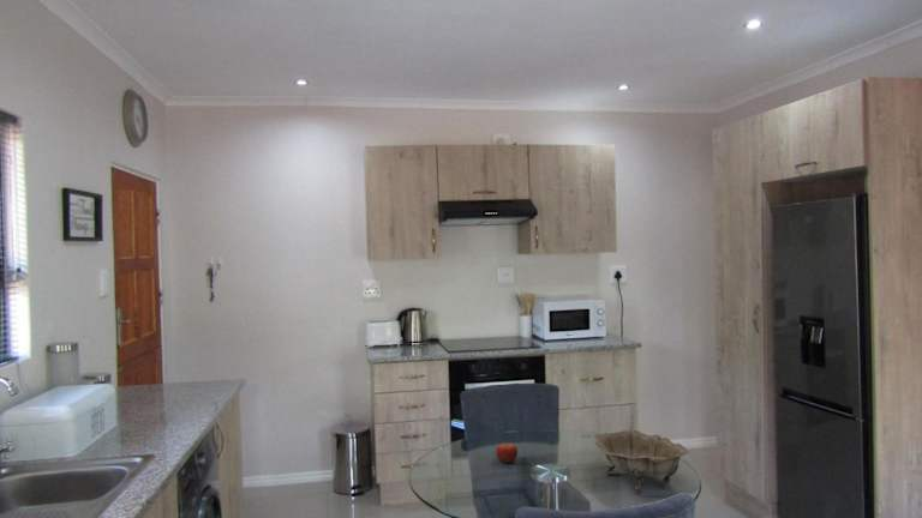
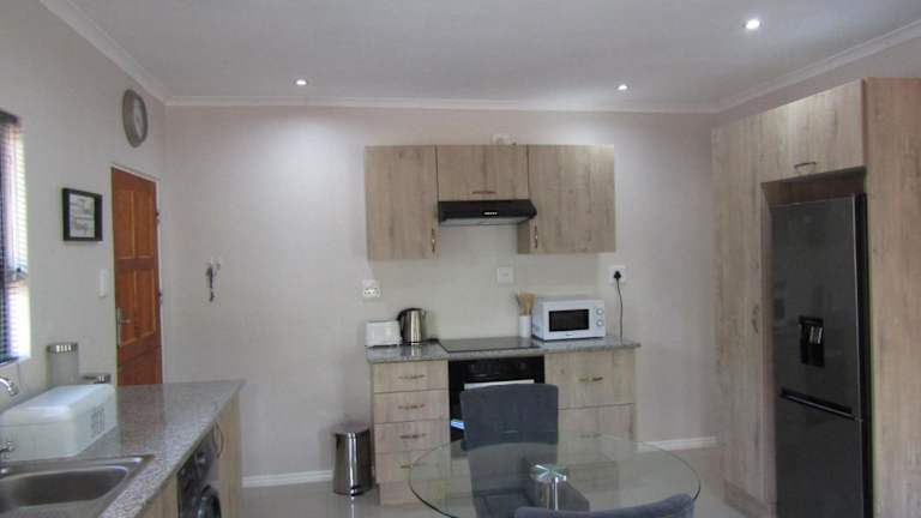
- fruit [495,440,519,464]
- decorative bowl [594,429,690,495]
